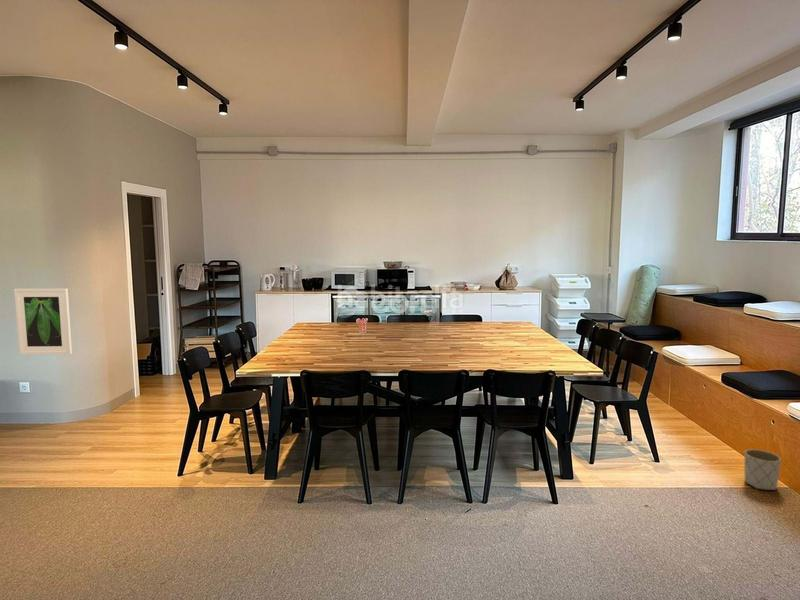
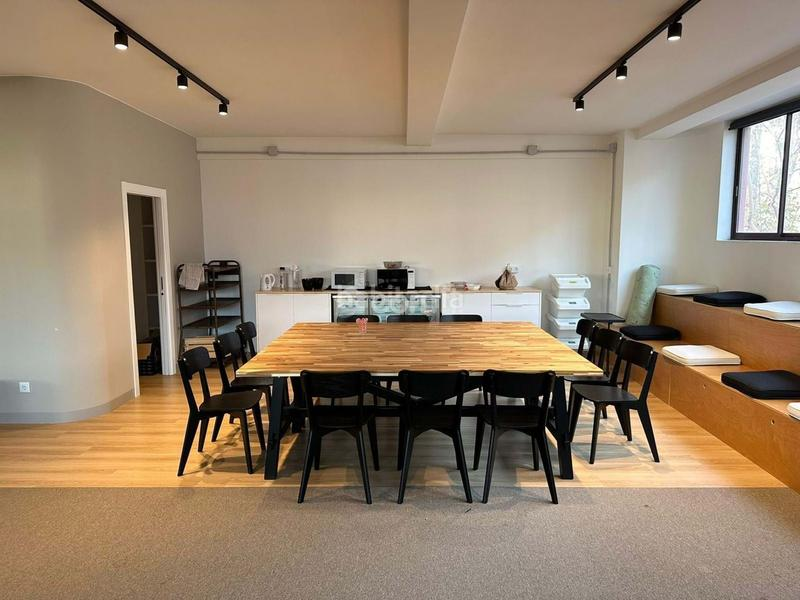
- planter [744,448,782,491]
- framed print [13,288,73,356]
